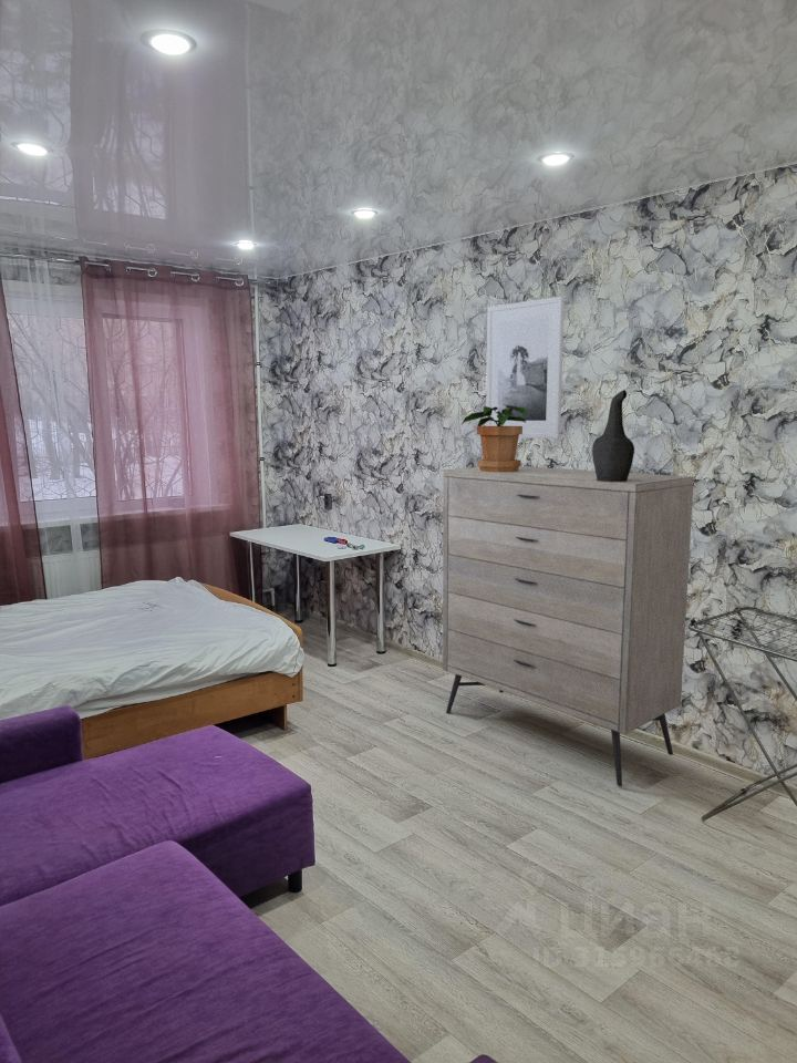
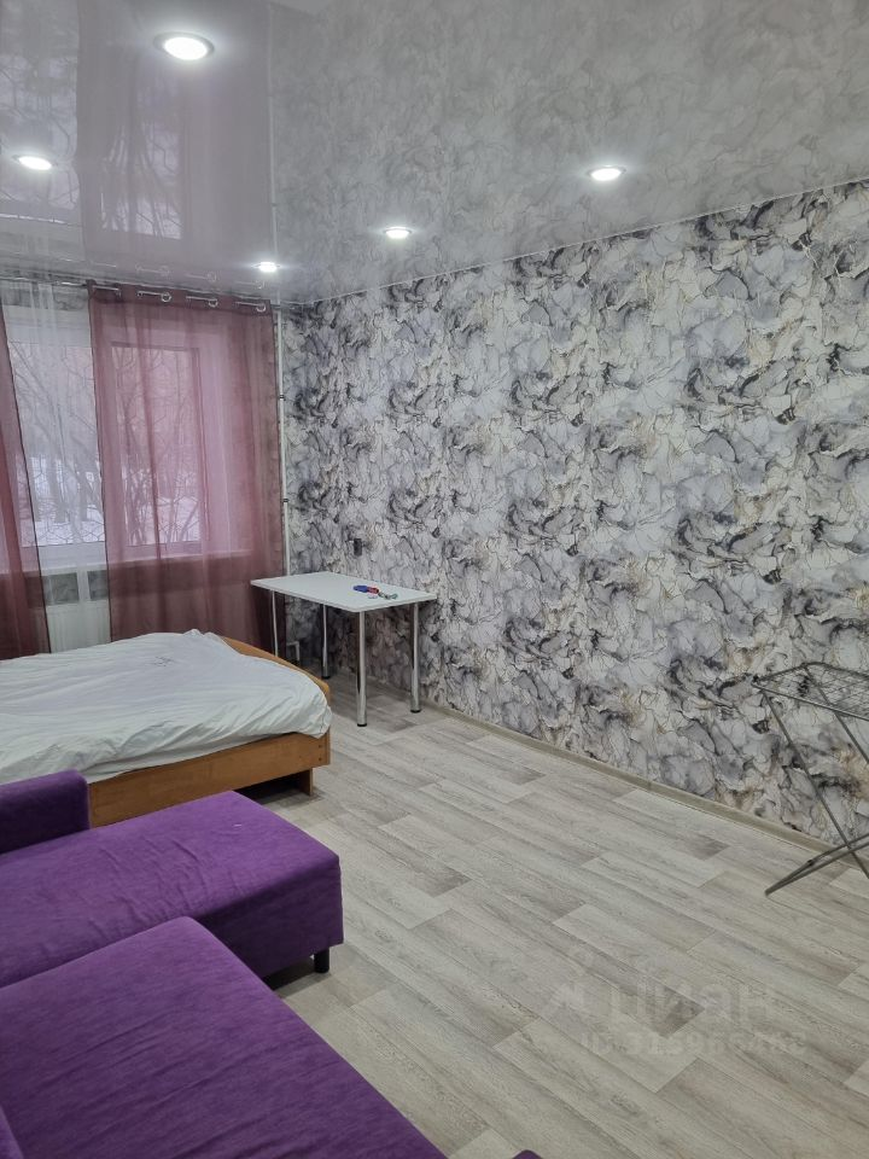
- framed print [485,296,566,440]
- dresser [442,465,695,787]
- decorative vase [591,389,635,482]
- potted plant [460,405,528,472]
